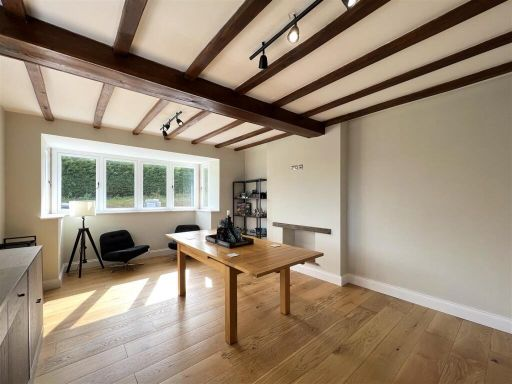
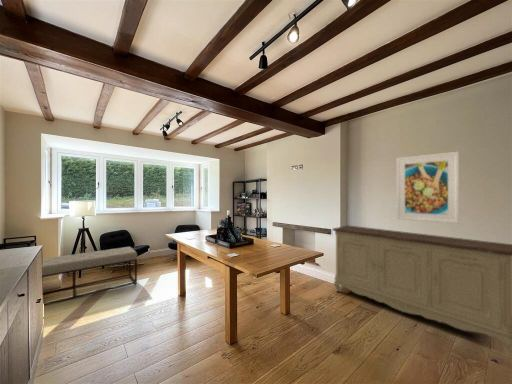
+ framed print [396,151,460,225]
+ bench [41,246,138,306]
+ sideboard [331,224,512,357]
